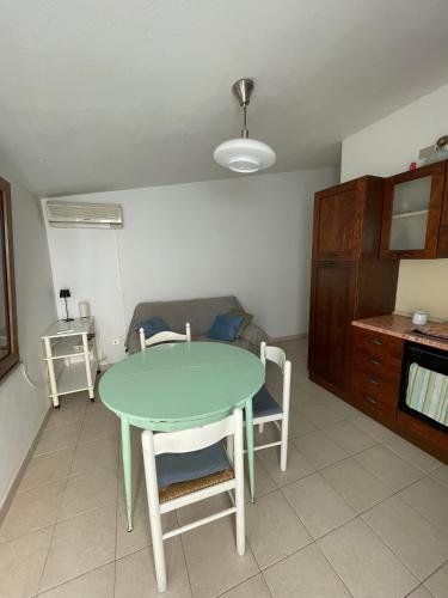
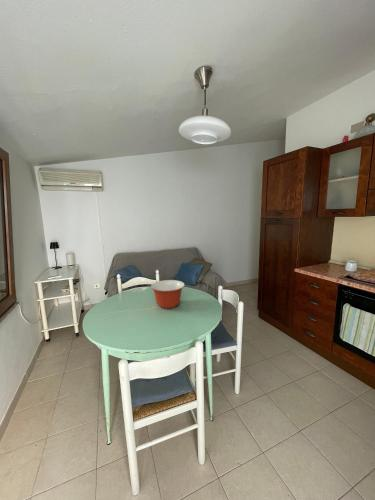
+ mixing bowl [150,279,186,310]
